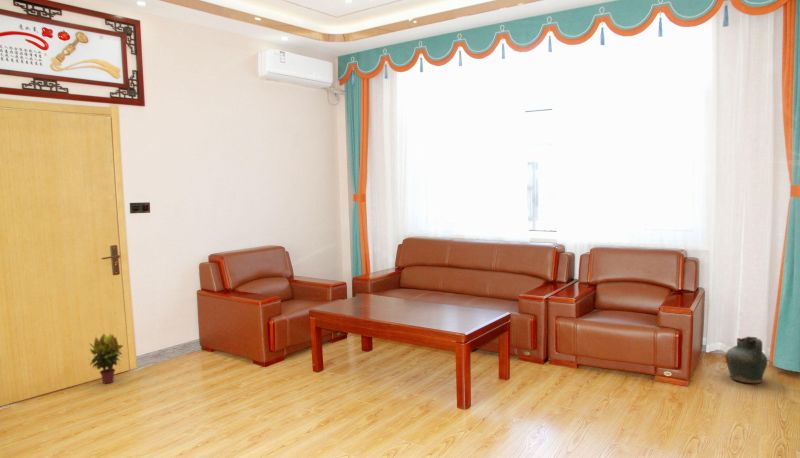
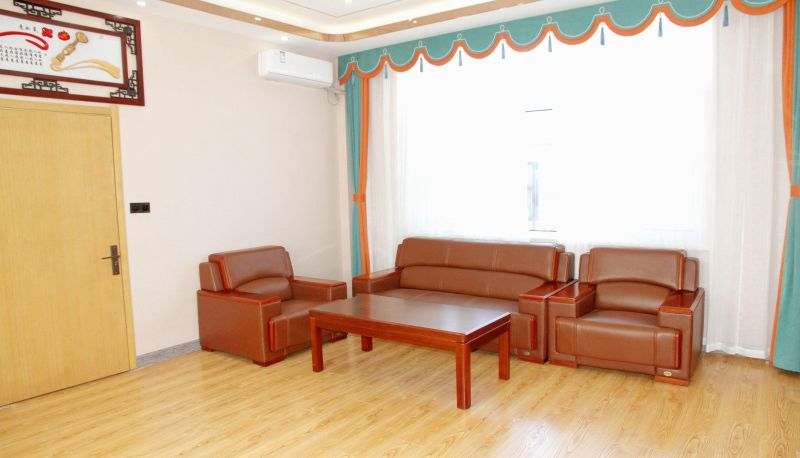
- potted plant [88,333,124,385]
- ceramic jug [725,335,768,384]
